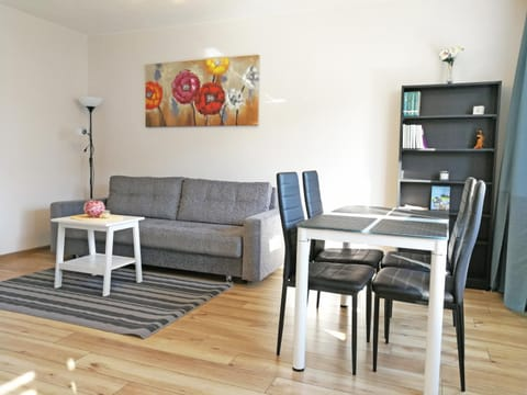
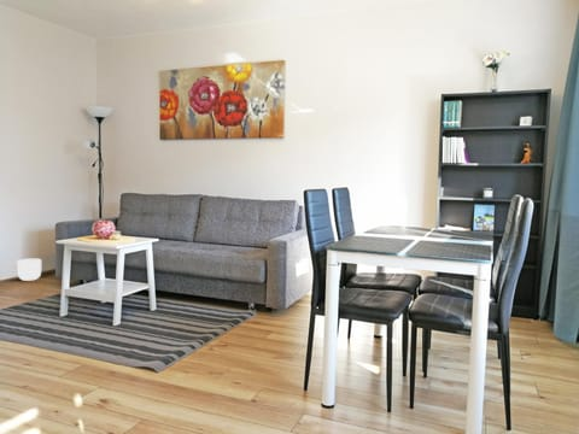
+ planter [16,257,42,282]
